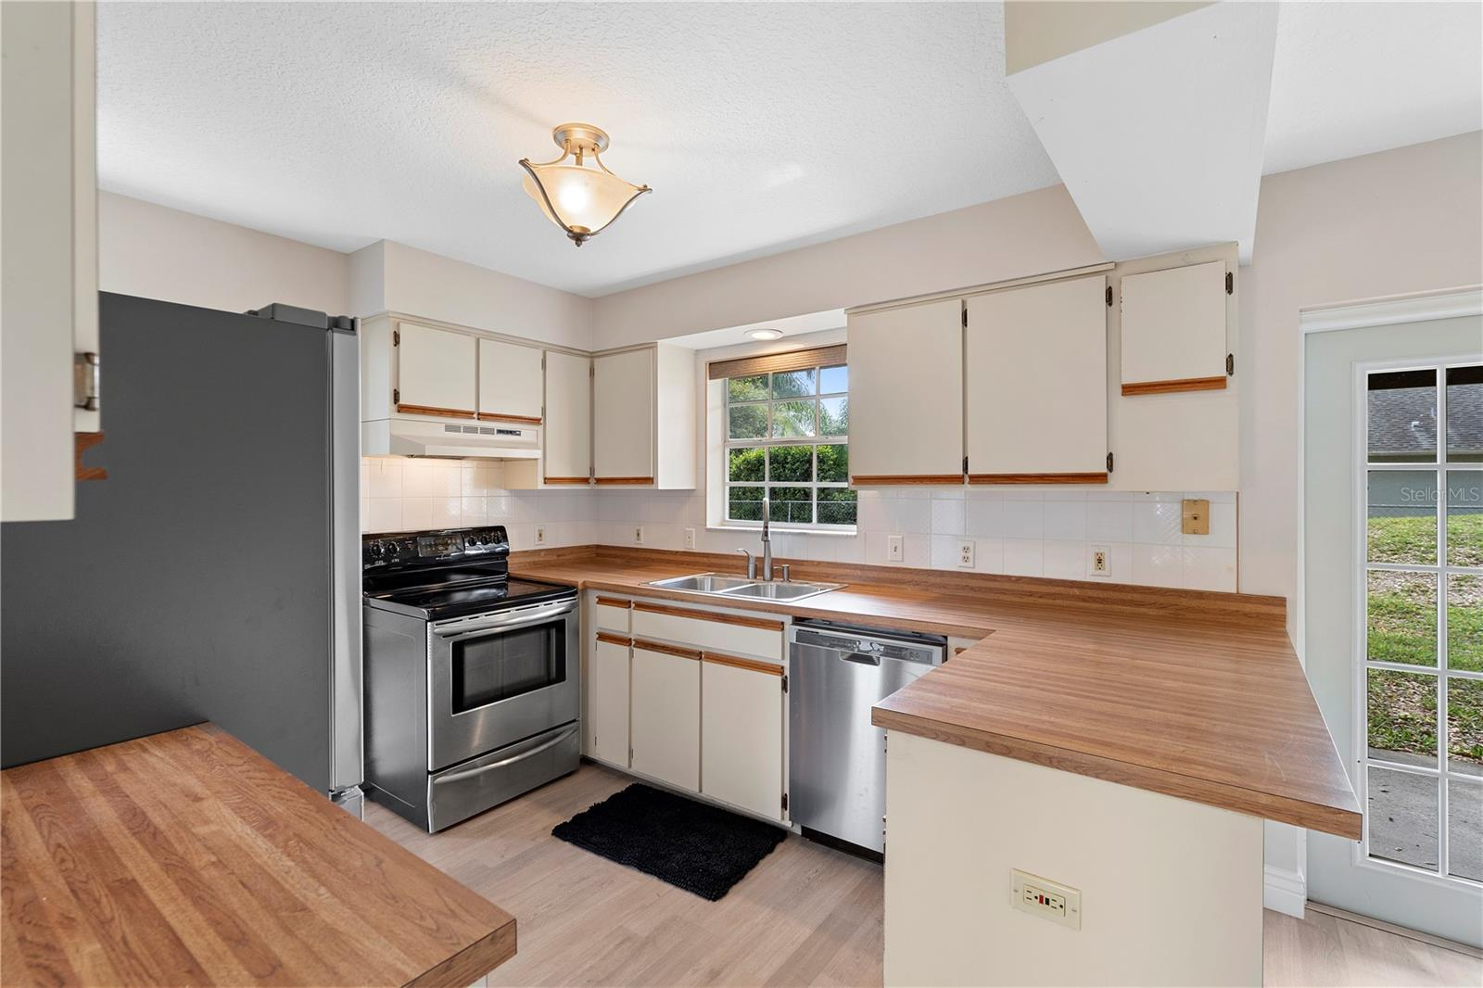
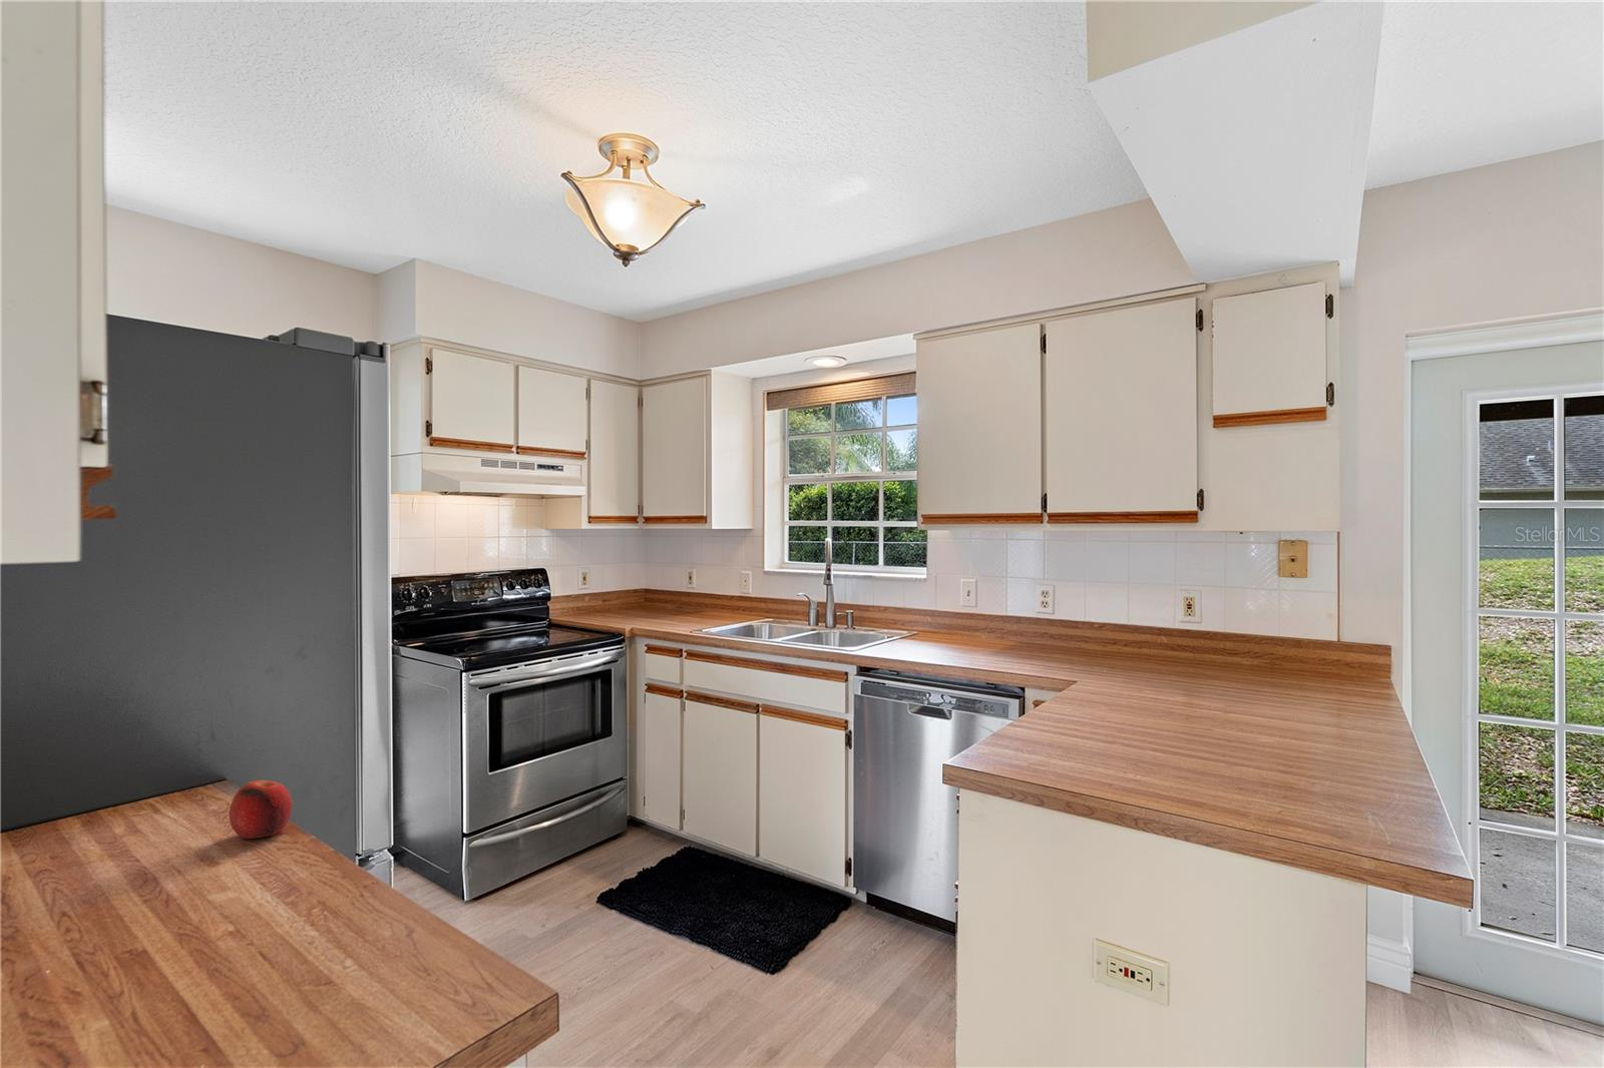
+ fruit [229,780,292,839]
